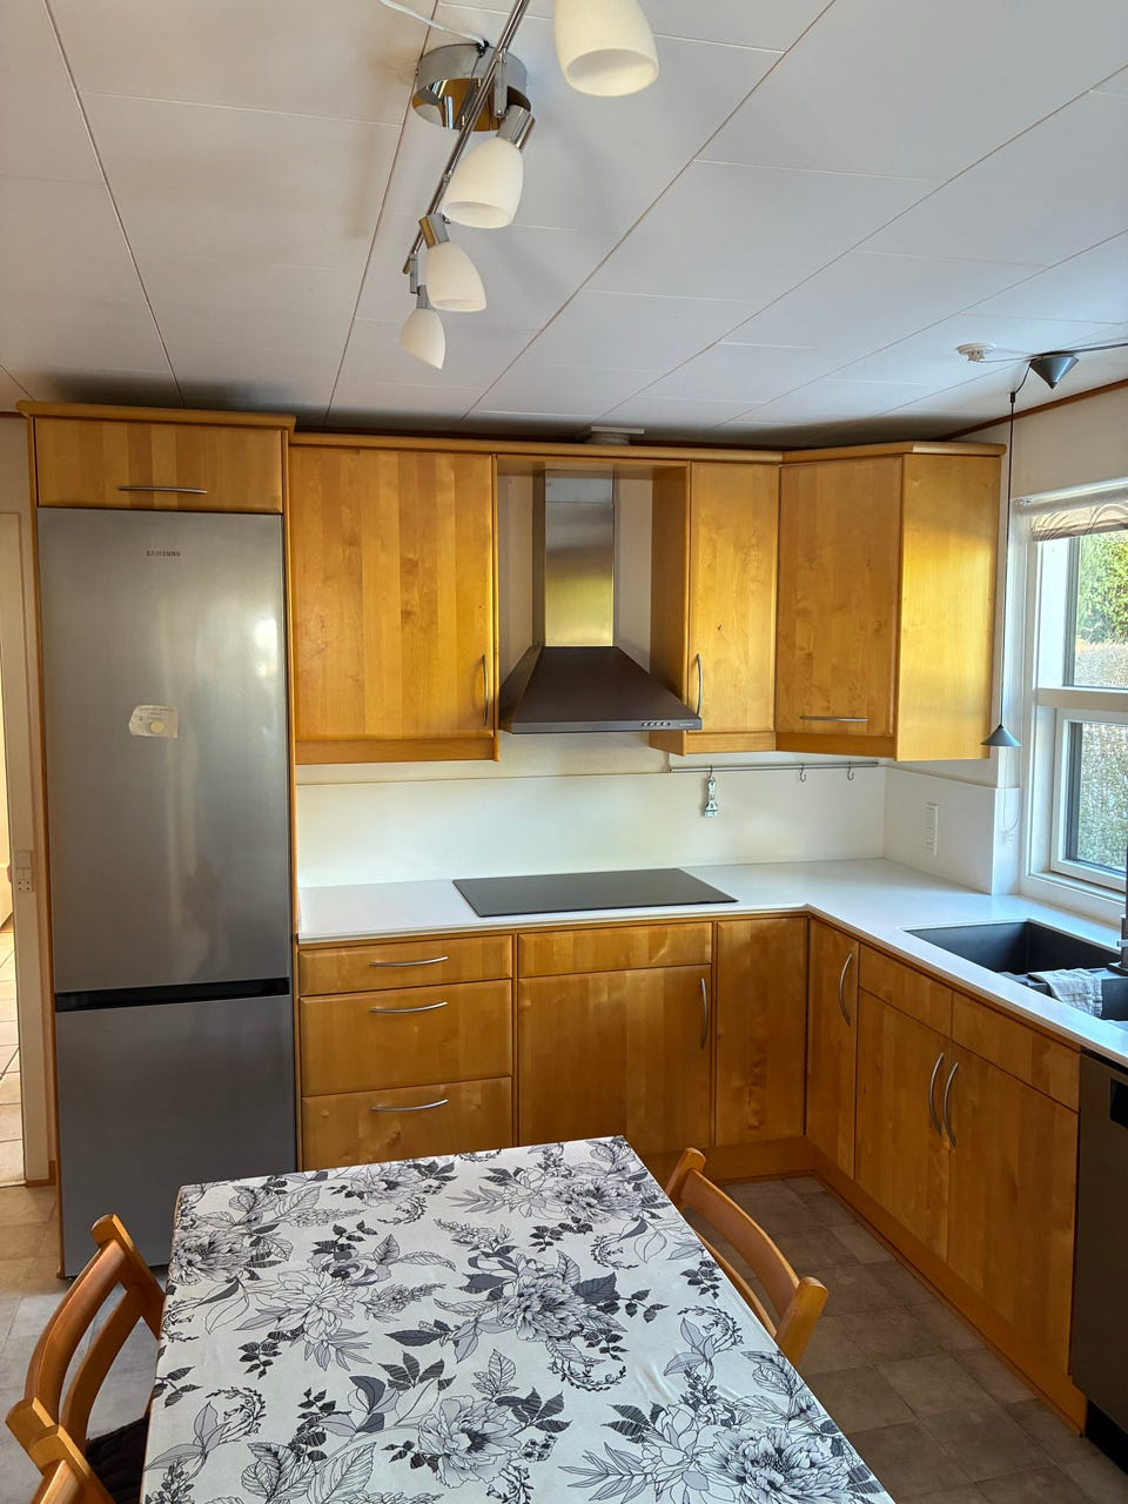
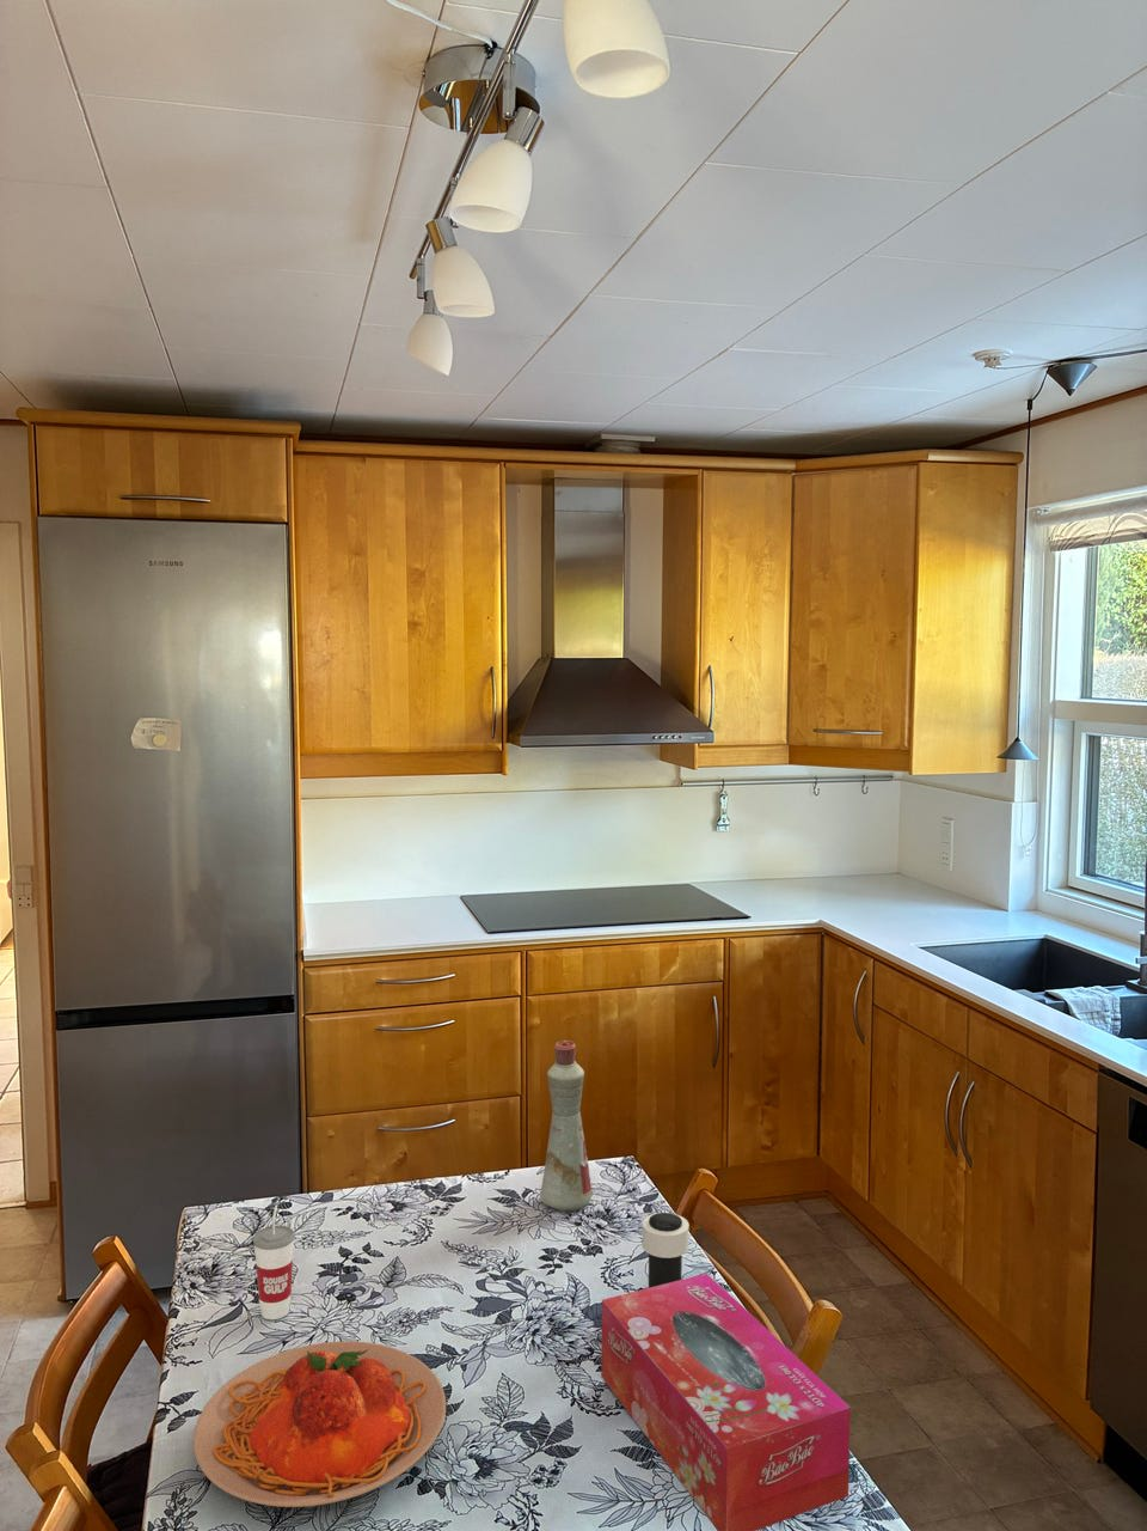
+ bottle [539,1039,594,1213]
+ cup [641,1212,690,1289]
+ tissue box [600,1273,852,1531]
+ cup [252,1203,295,1320]
+ plate [193,1339,447,1508]
